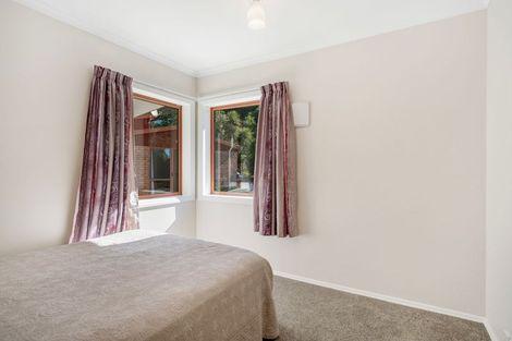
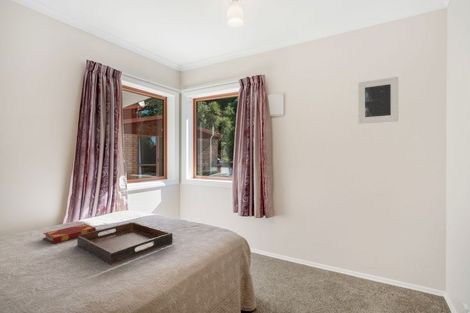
+ serving tray [76,221,174,266]
+ hardback book [42,223,97,245]
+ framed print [357,76,399,125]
